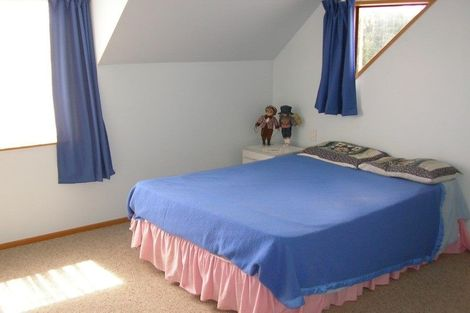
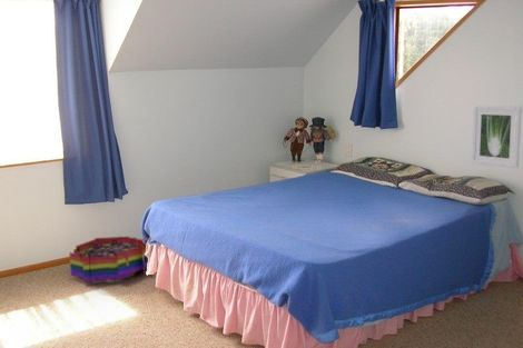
+ storage bin [69,236,149,282]
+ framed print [470,105,523,169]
